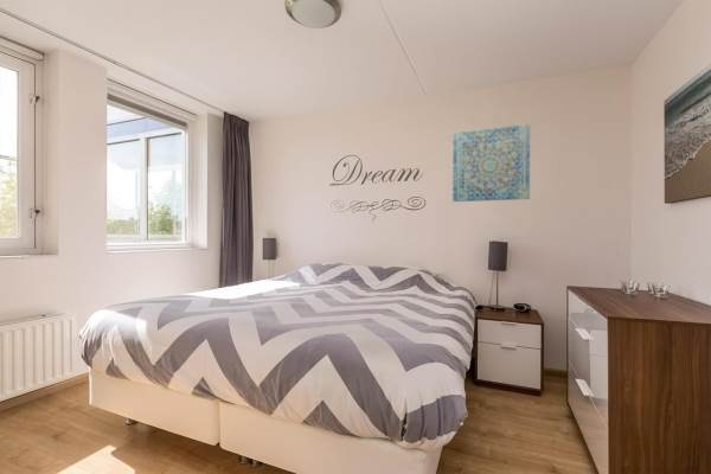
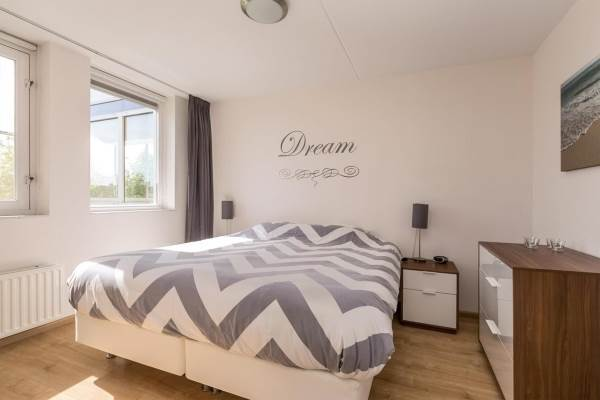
- wall art [451,123,531,203]
